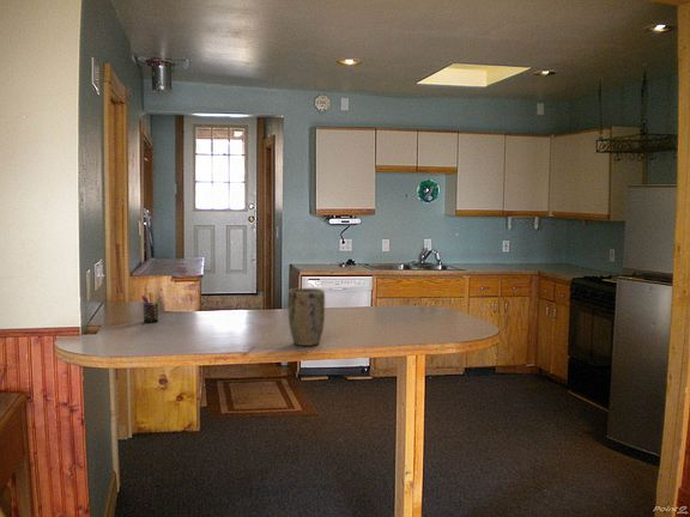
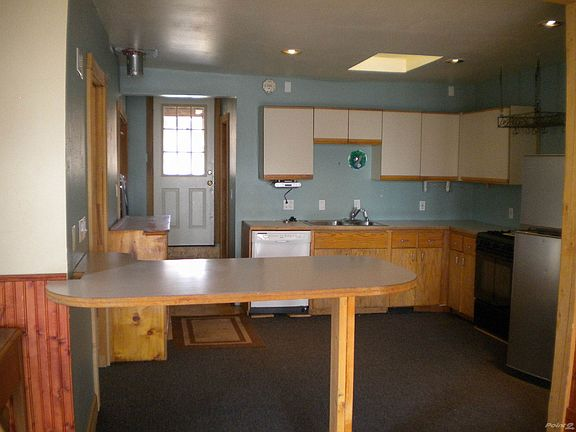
- pen holder [140,292,163,323]
- plant pot [286,287,326,347]
